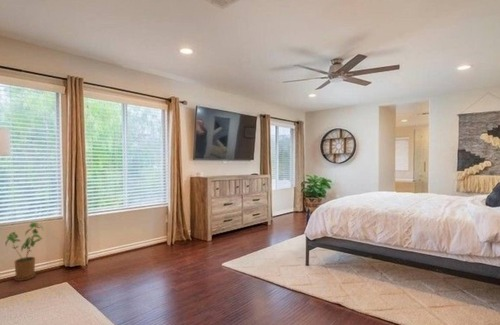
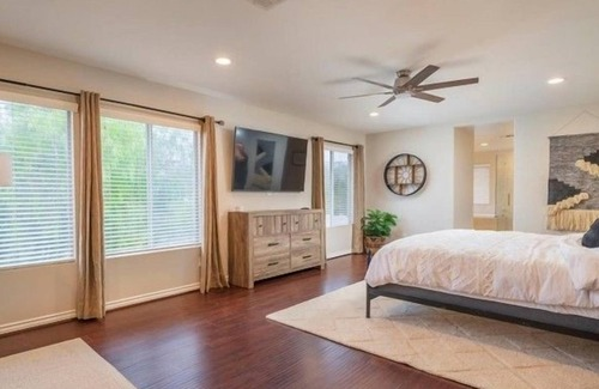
- house plant [4,222,44,282]
